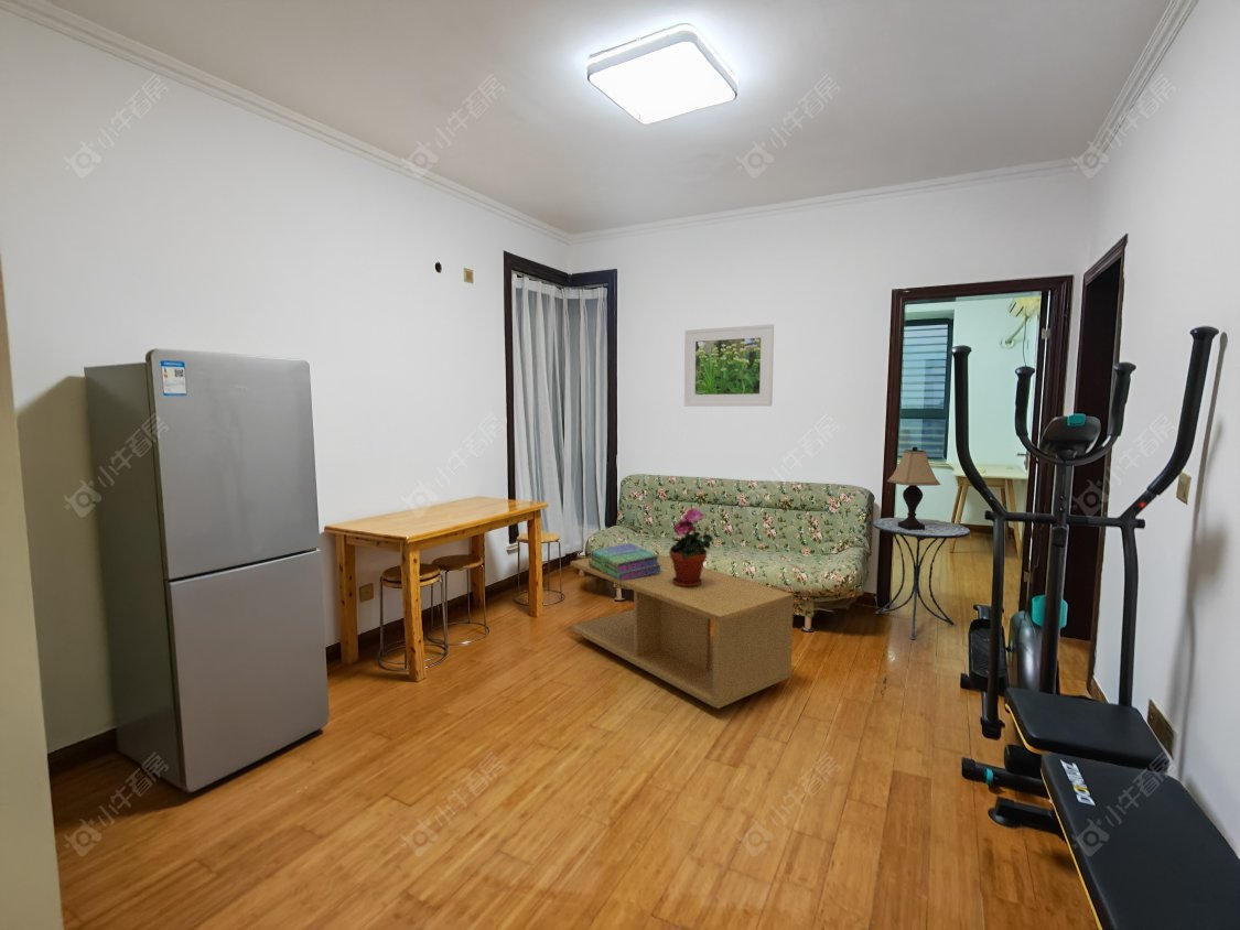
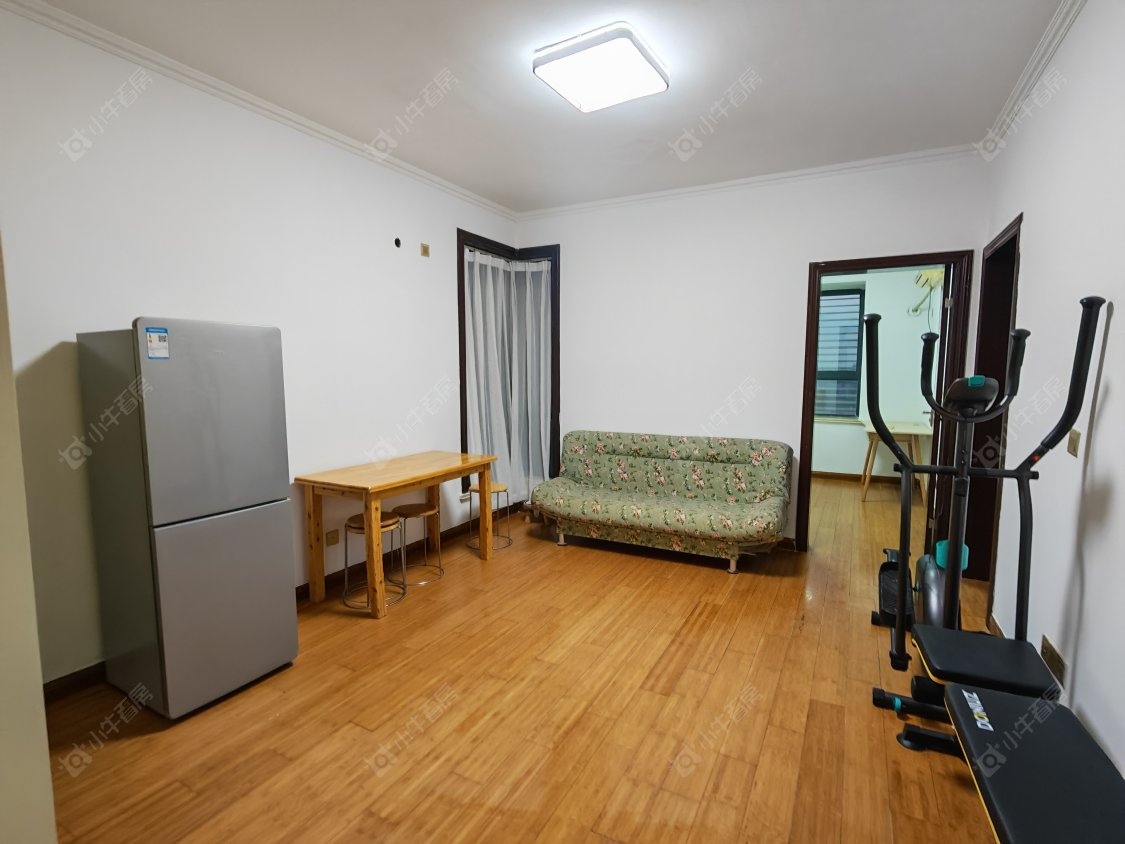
- potted plant [668,507,714,587]
- lamp [886,446,941,530]
- coffee table [570,552,795,710]
- stack of books [589,542,662,581]
- side table [871,517,971,640]
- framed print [683,323,775,408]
